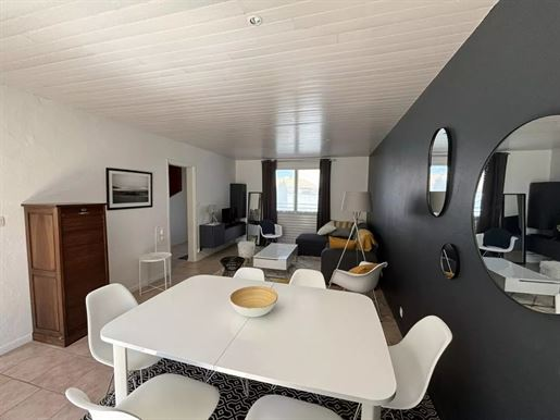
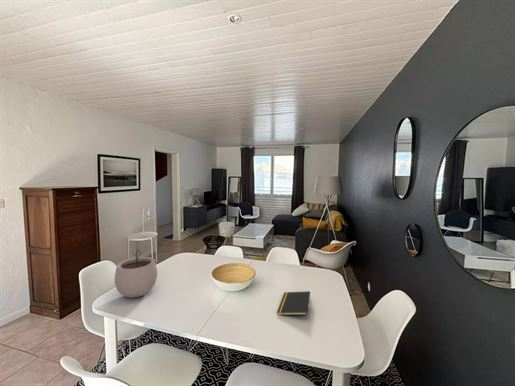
+ notepad [276,290,311,316]
+ plant pot [114,249,158,299]
